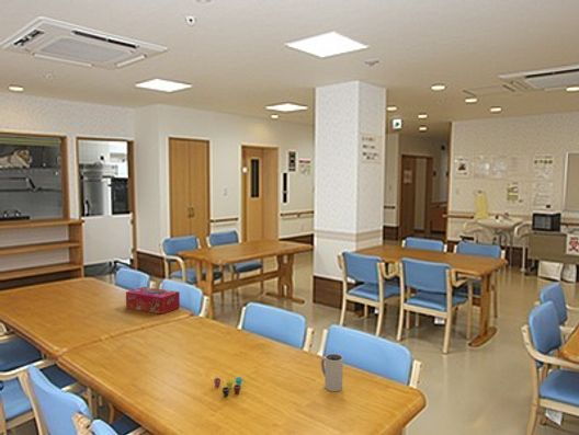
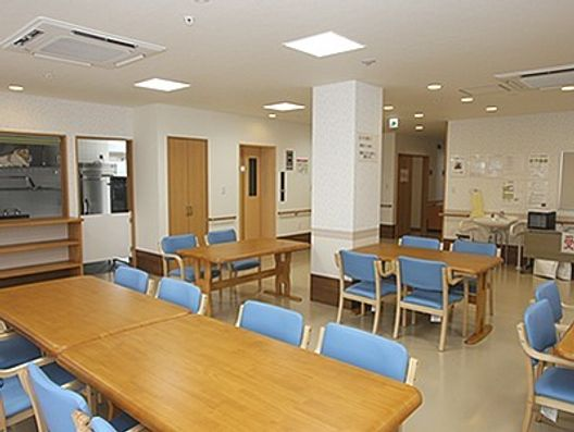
- tissue box [125,286,181,316]
- mug [320,353,344,392]
- cup [213,376,246,398]
